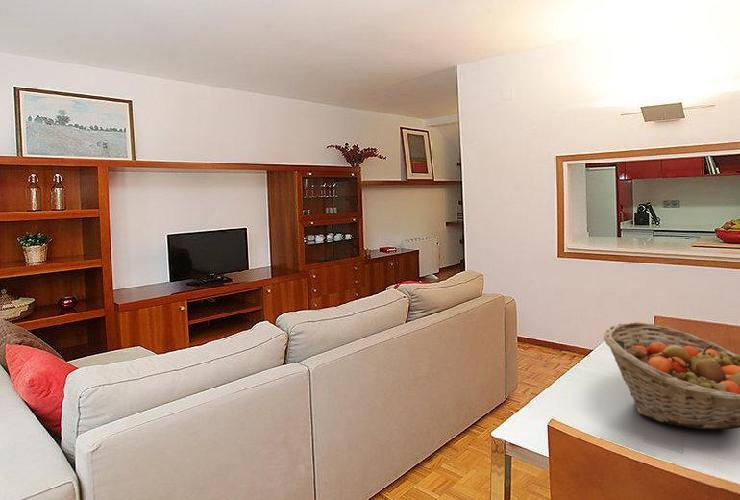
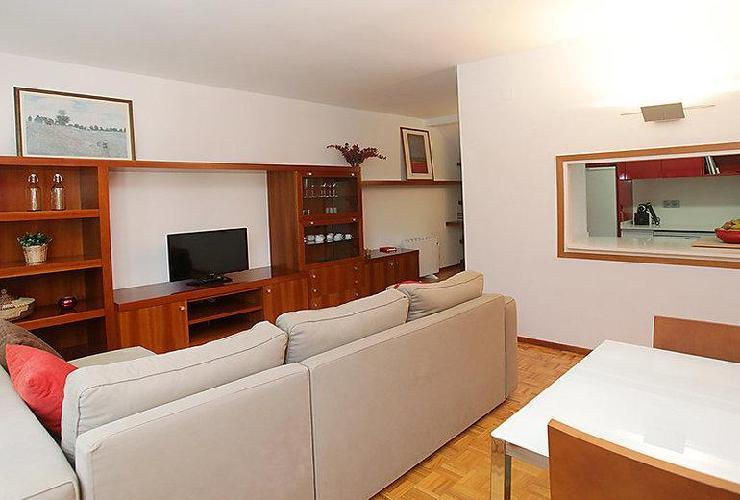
- fruit basket [603,321,740,431]
